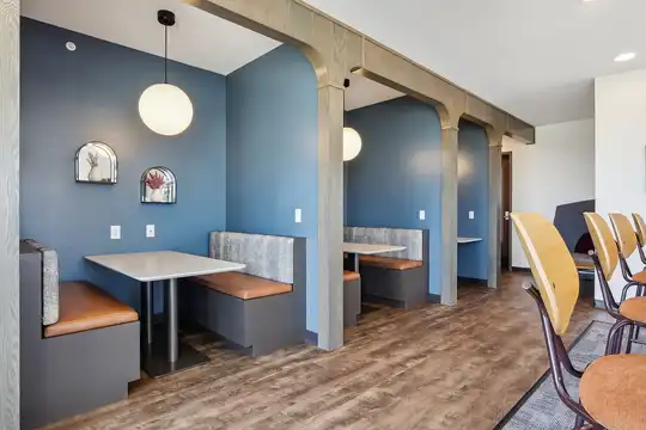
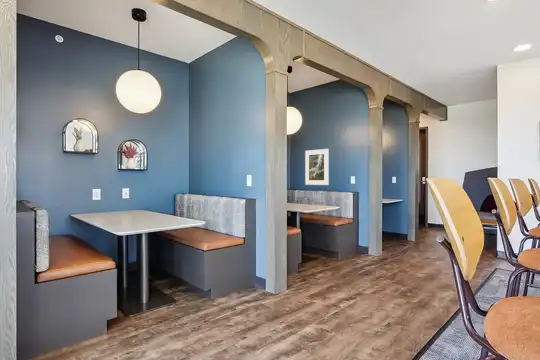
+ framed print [304,148,330,186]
